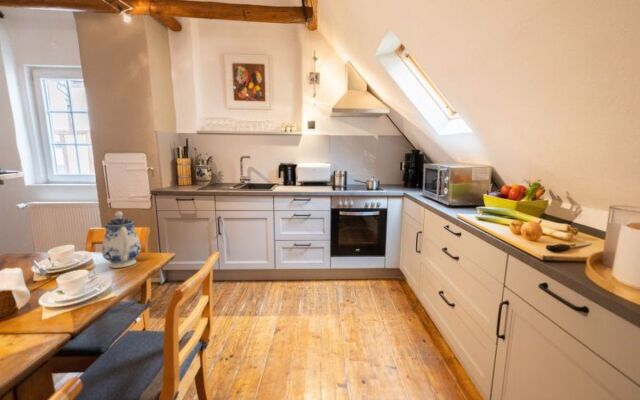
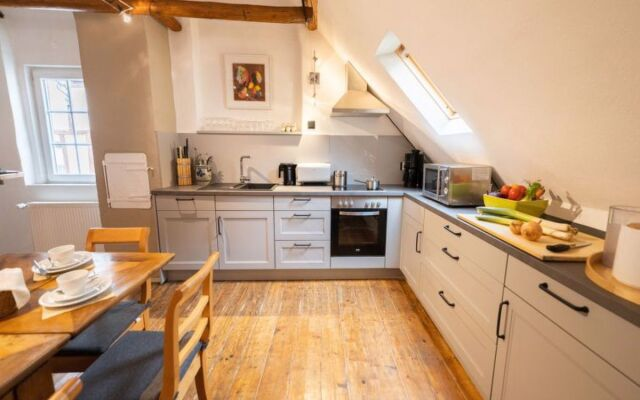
- teapot [101,210,142,269]
